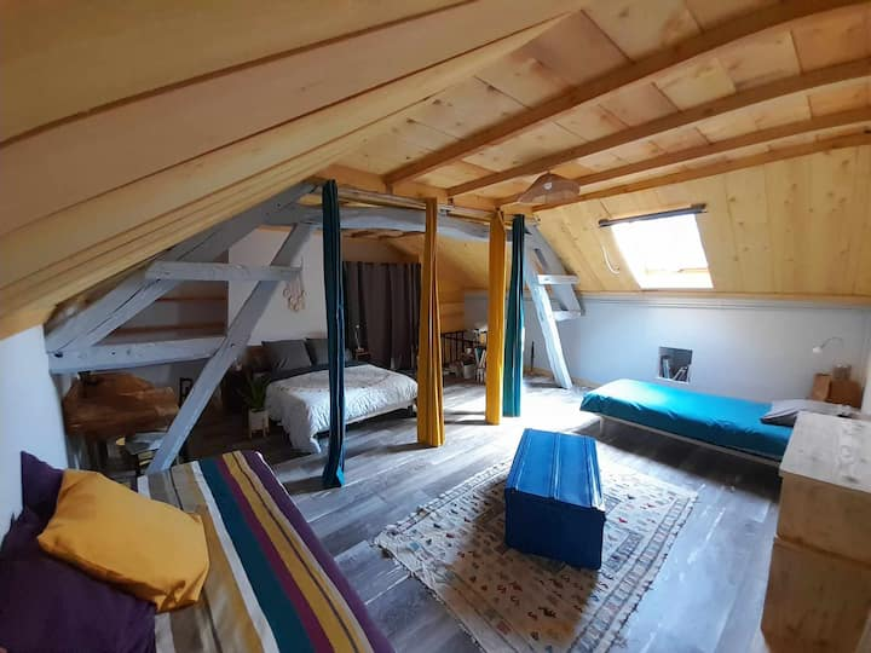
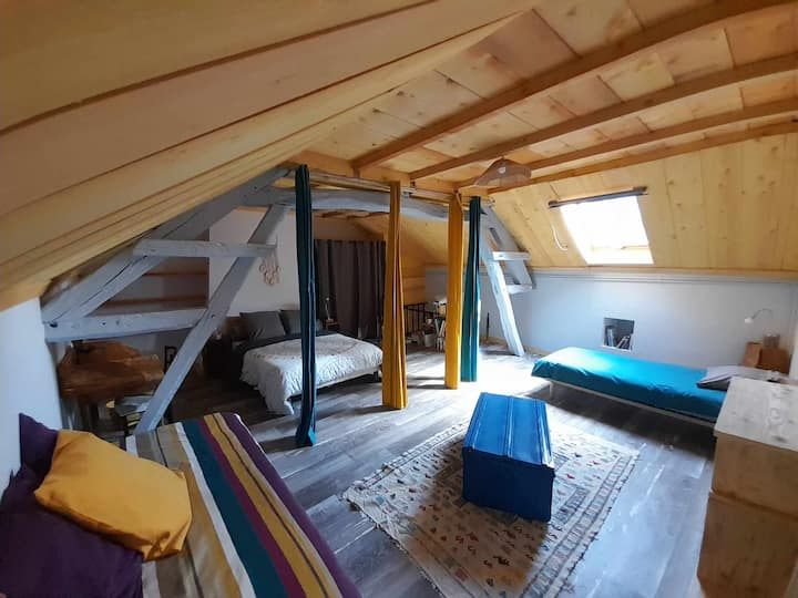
- house plant [238,370,273,439]
